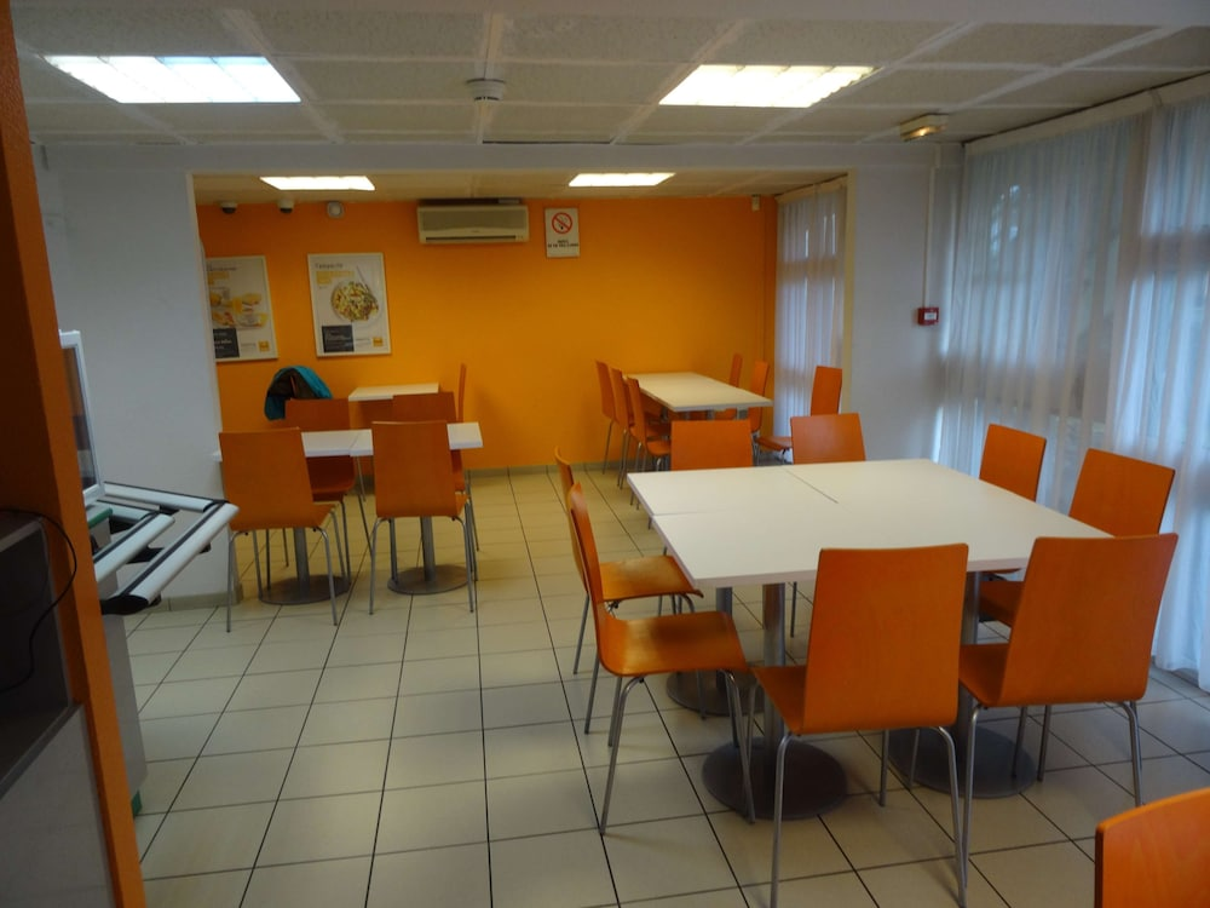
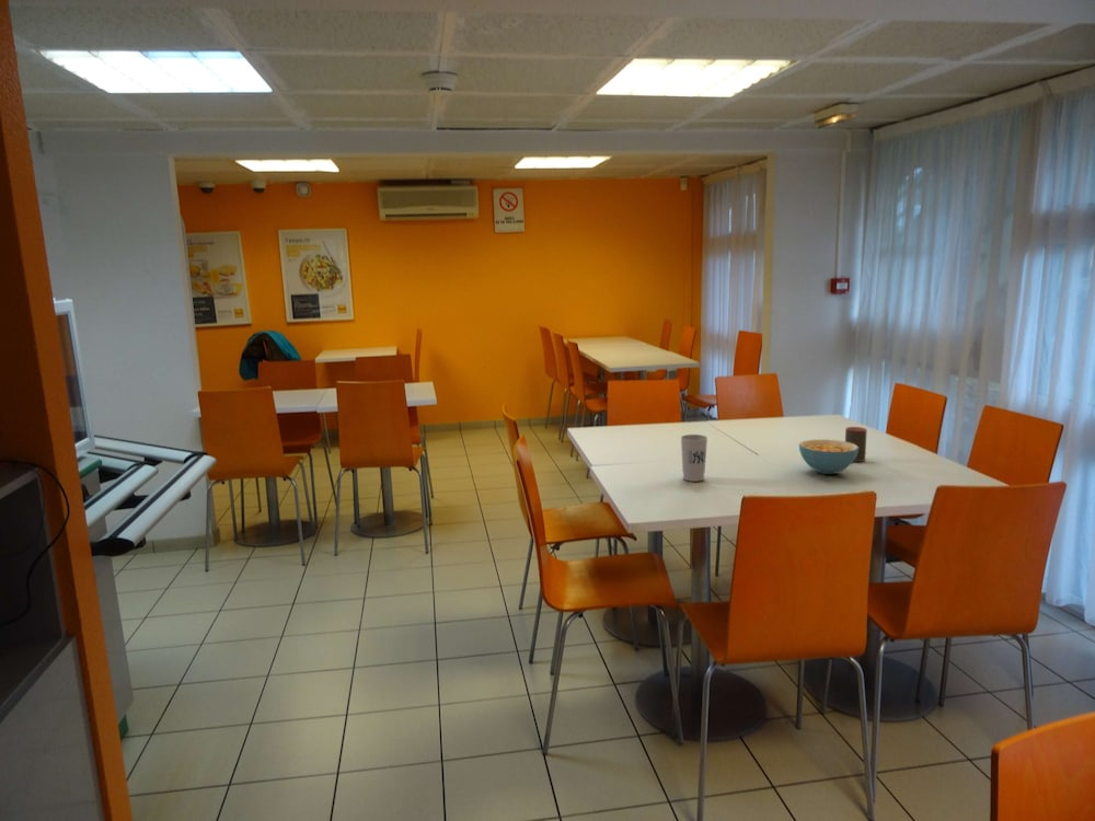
+ cereal bowl [798,439,858,475]
+ cup [680,433,708,483]
+ cup [844,426,868,463]
